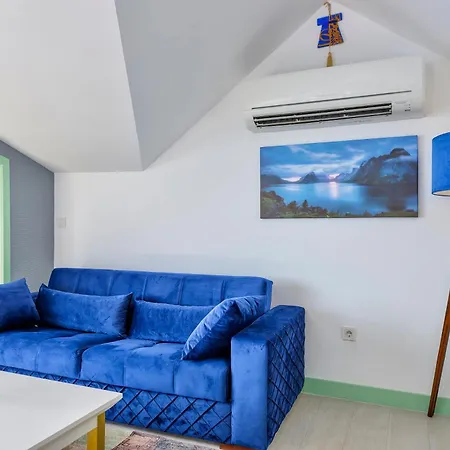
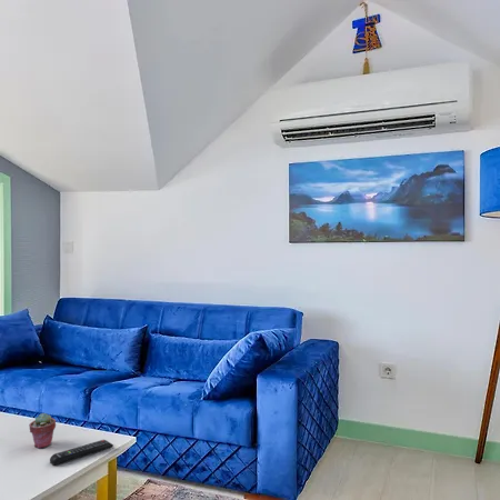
+ remote control [49,439,114,466]
+ potted succulent [28,412,57,450]
